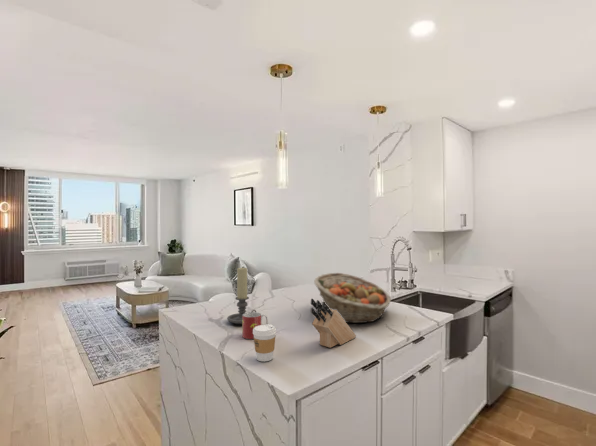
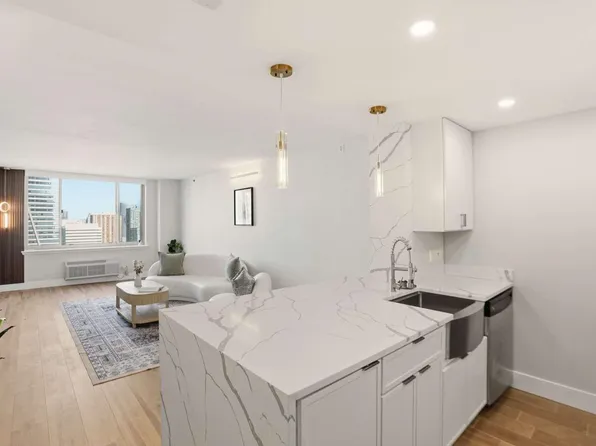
- fruit basket [313,272,392,324]
- knife block [310,298,357,349]
- coffee cup [253,324,277,362]
- candle holder [226,266,257,325]
- mug [241,311,269,340]
